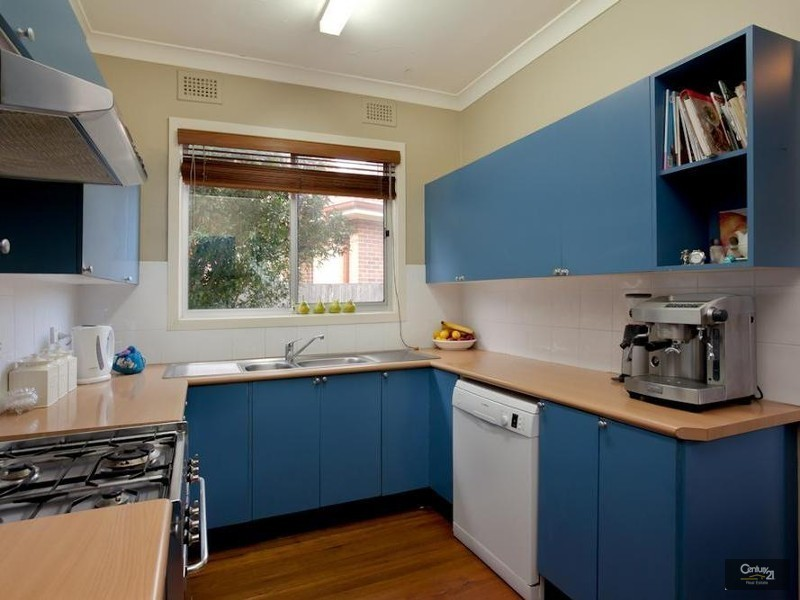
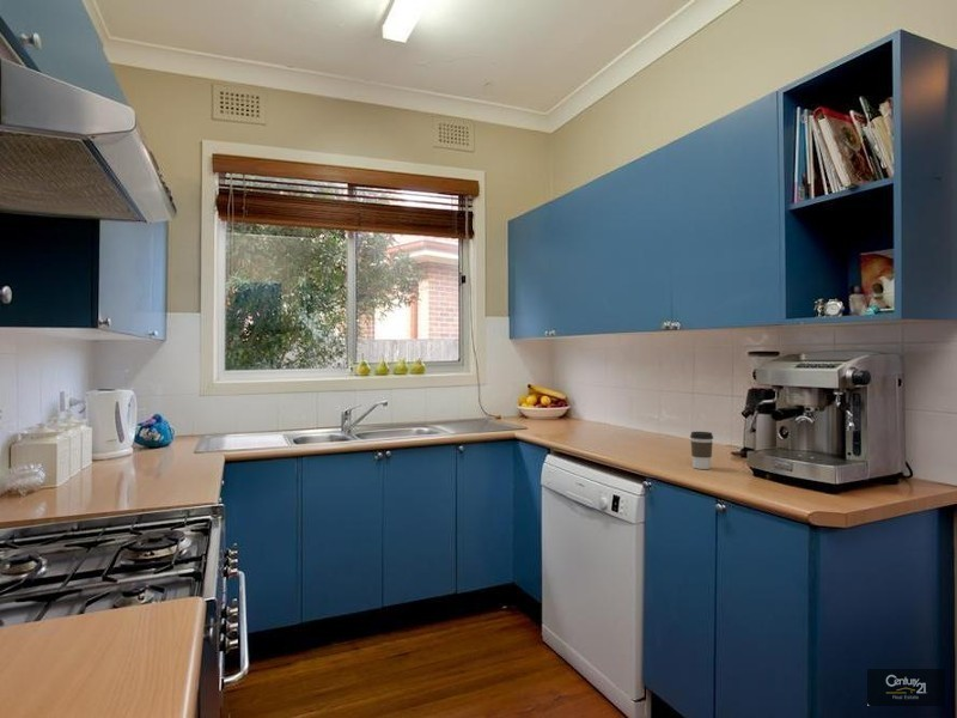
+ coffee cup [689,431,714,470]
